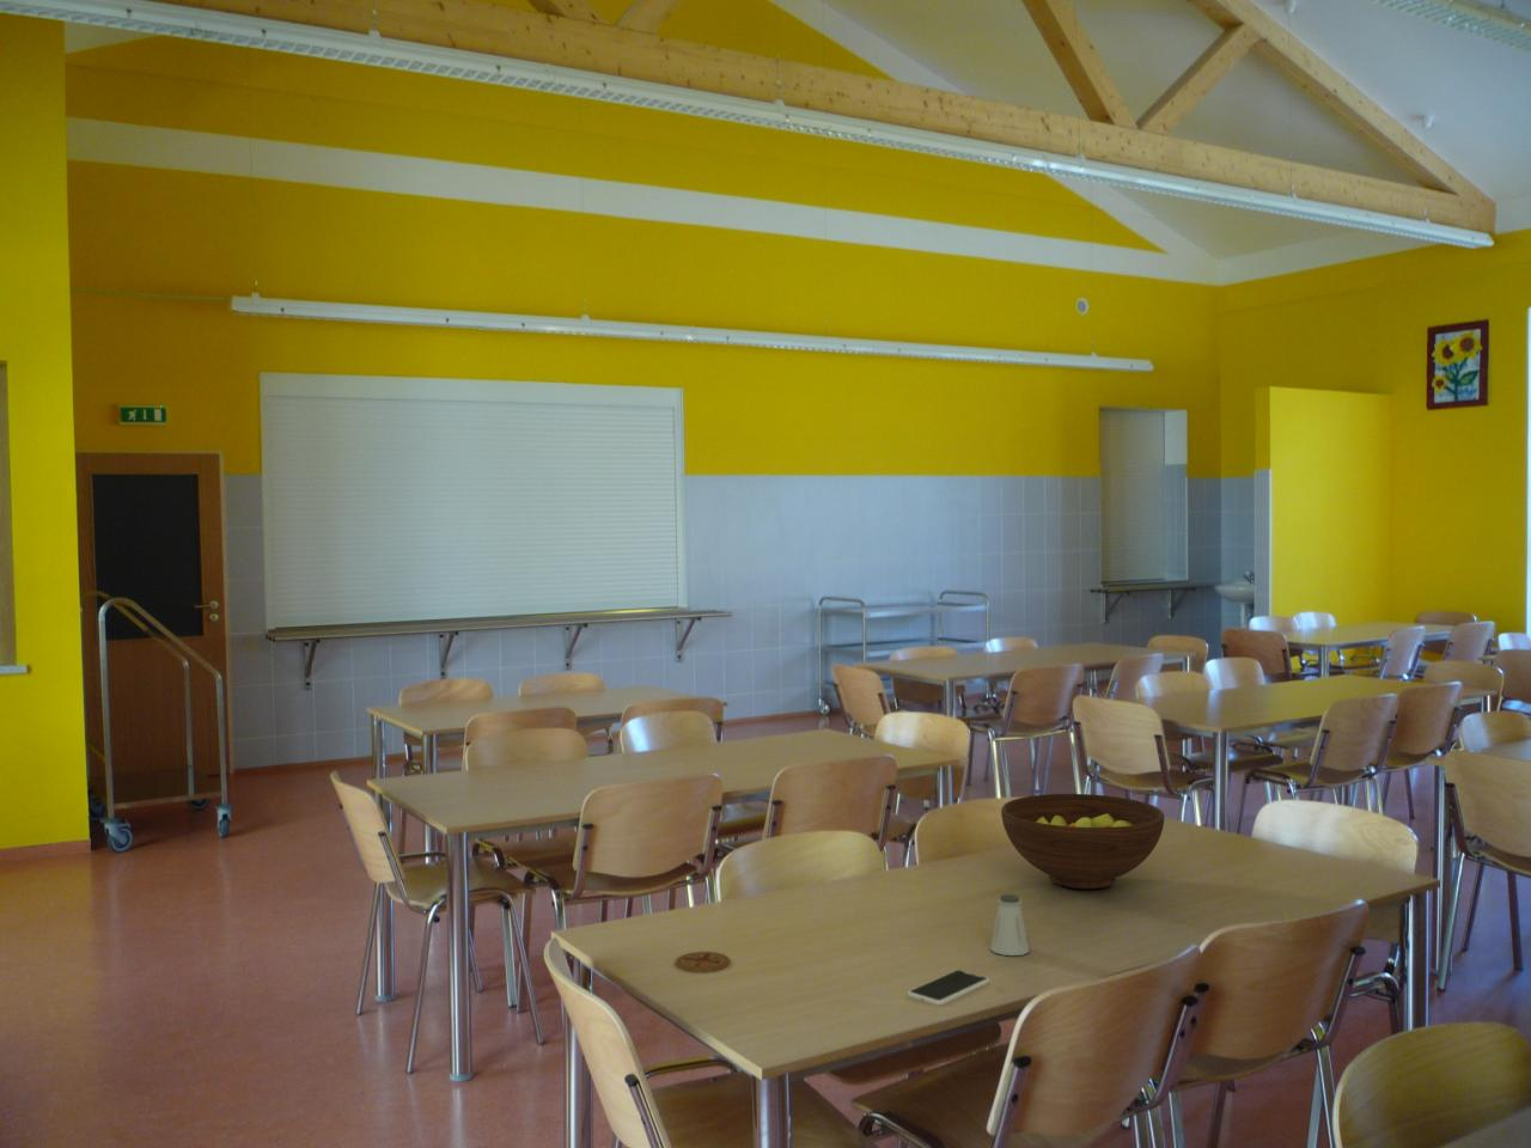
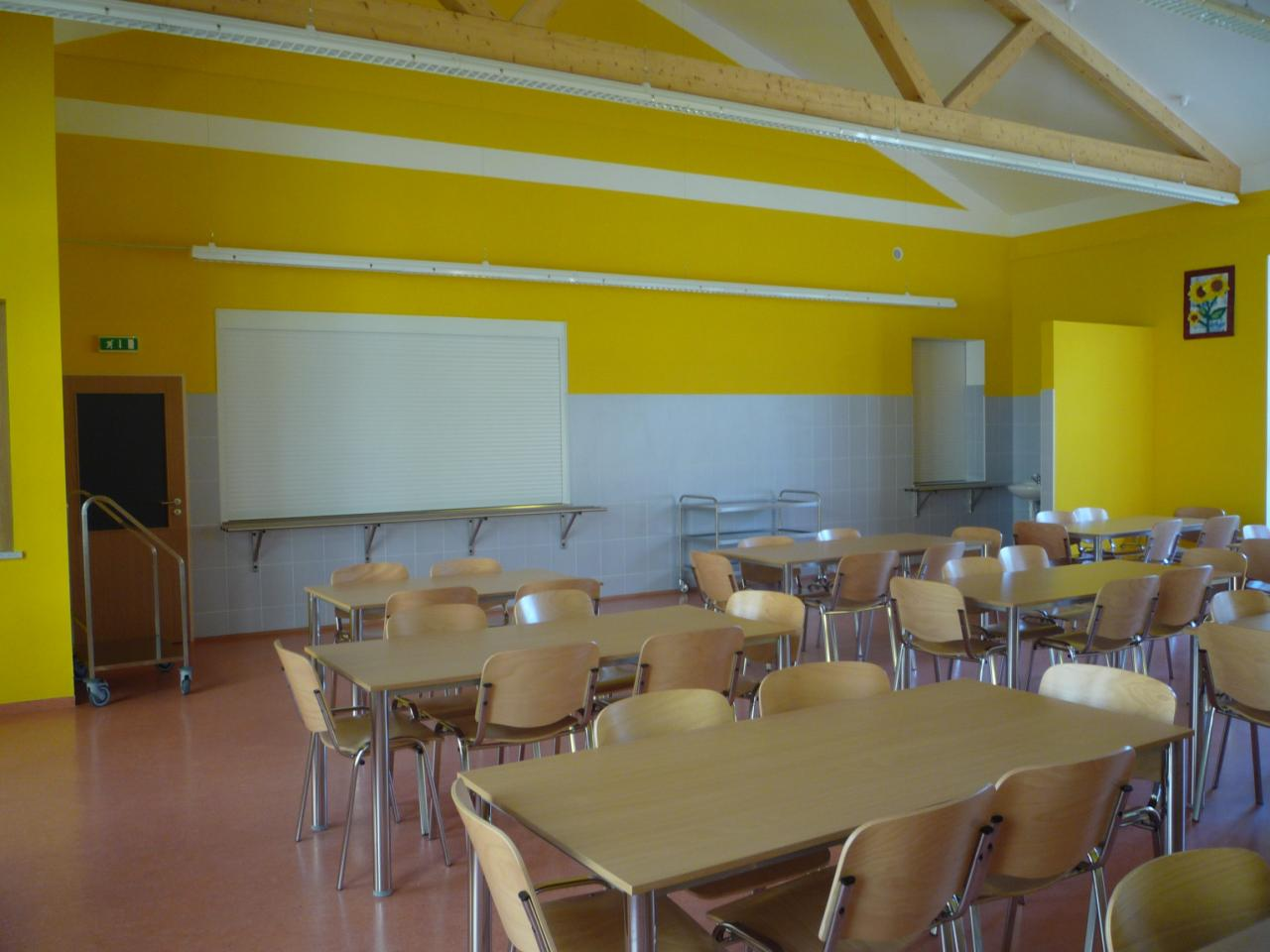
- smartphone [907,968,991,1006]
- coaster [675,950,731,973]
- fruit bowl [999,792,1165,890]
- saltshaker [990,892,1031,956]
